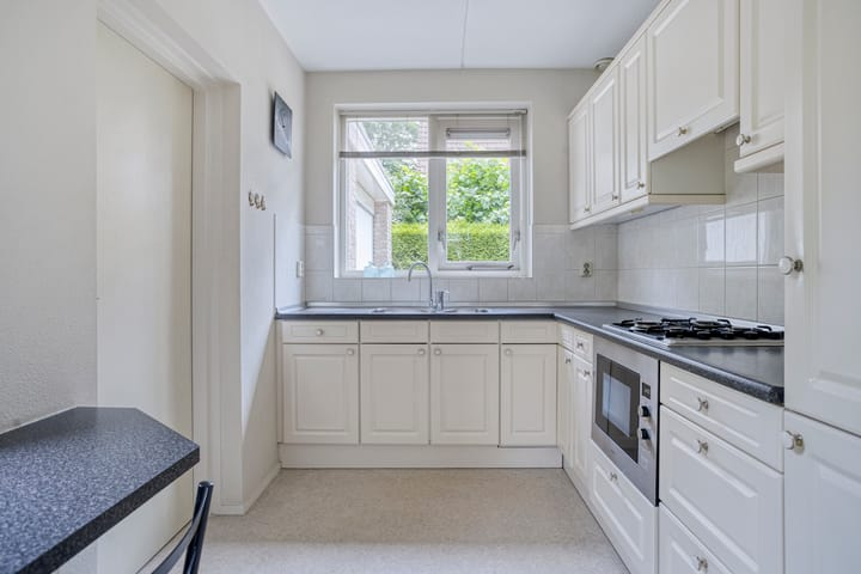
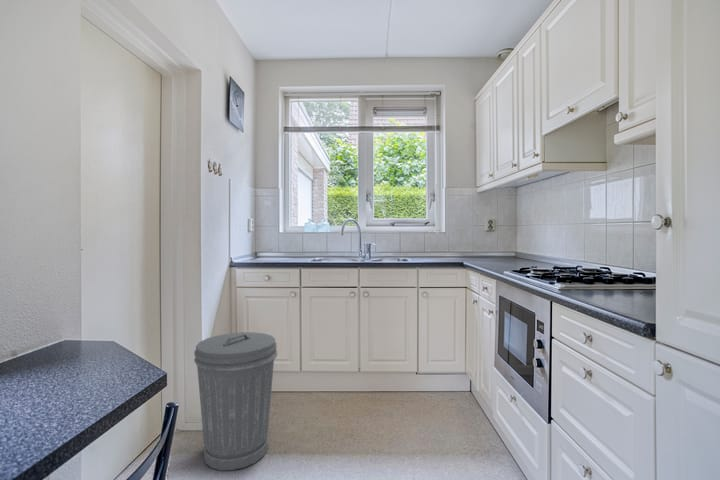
+ trash can [193,331,278,471]
